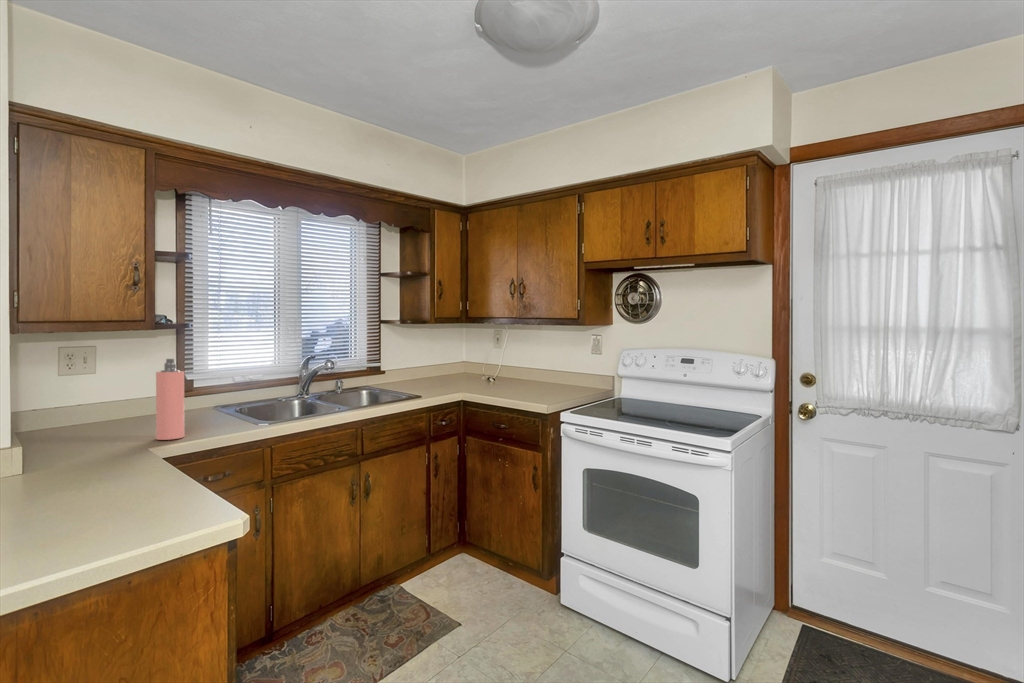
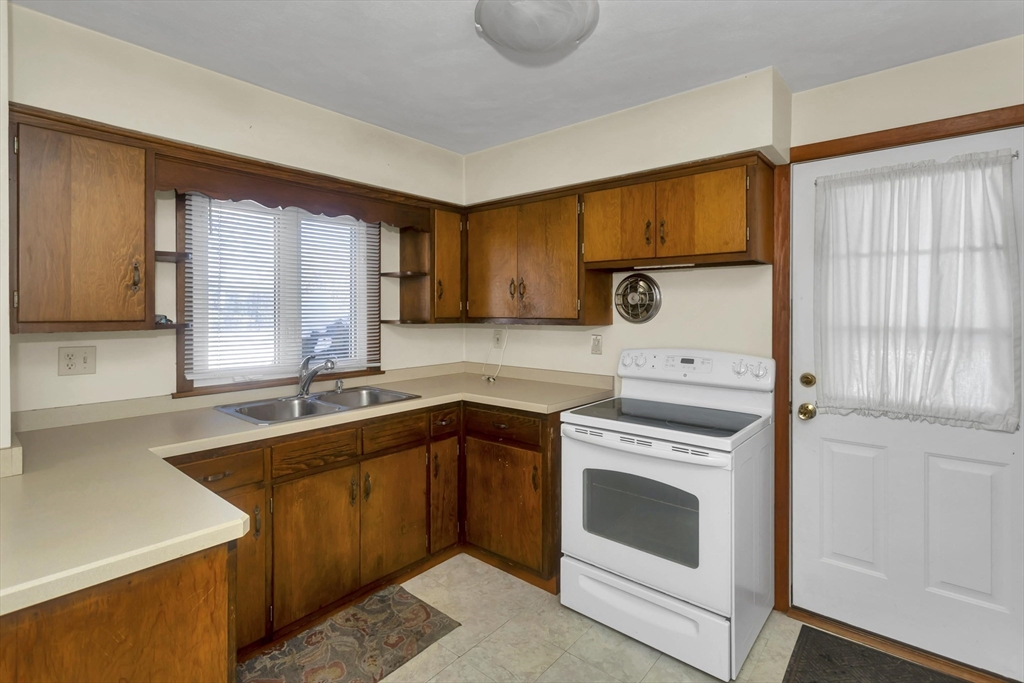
- spray bottle [155,358,185,441]
